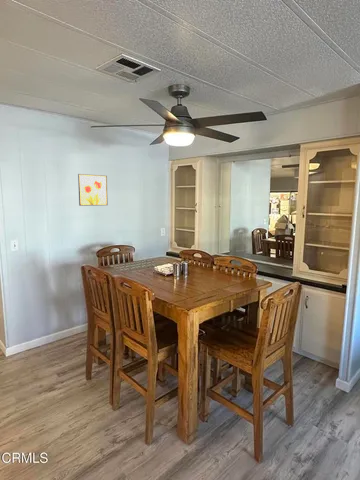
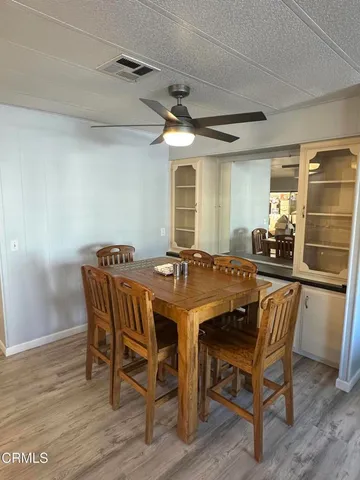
- wall art [77,173,109,207]
